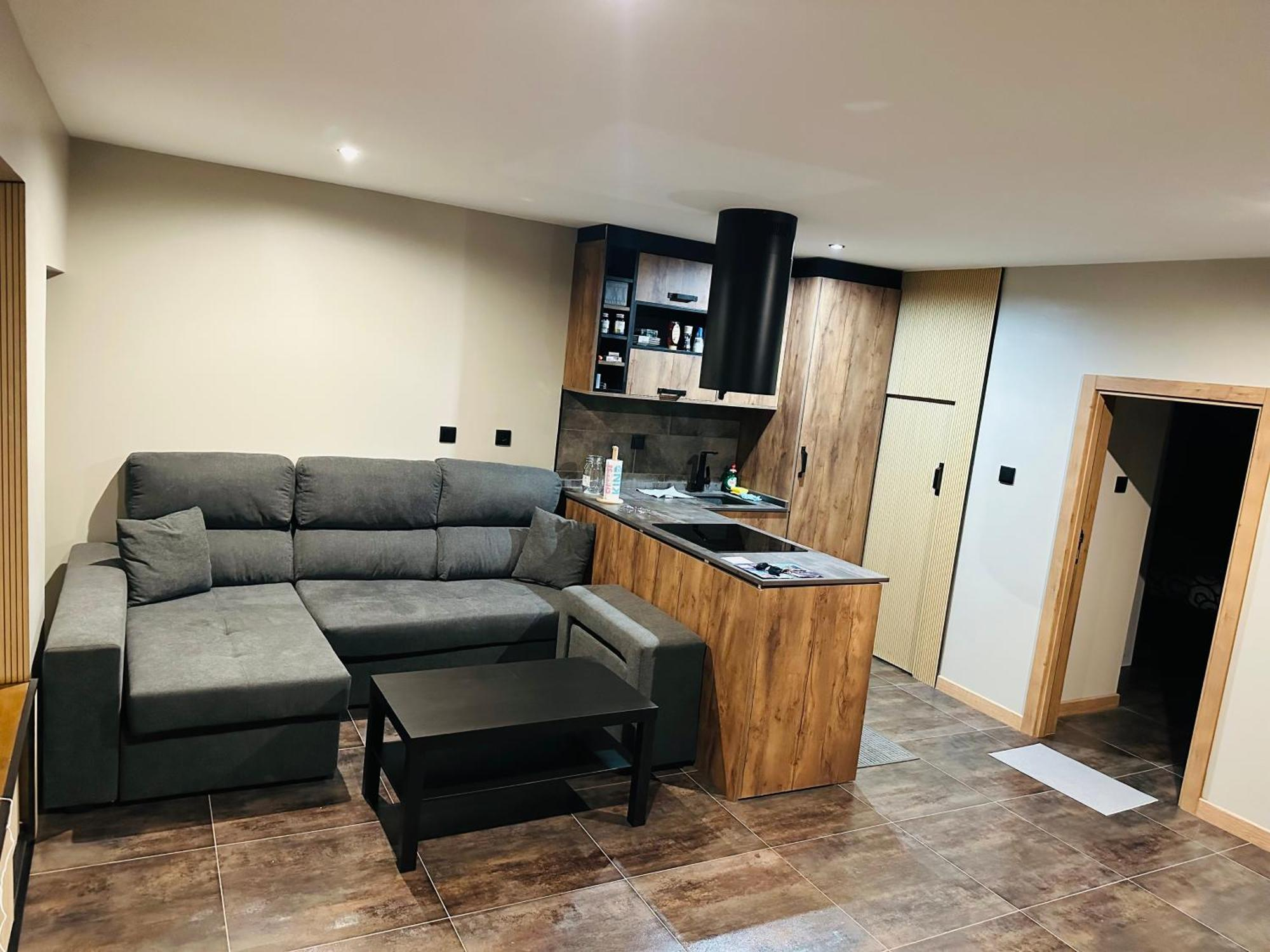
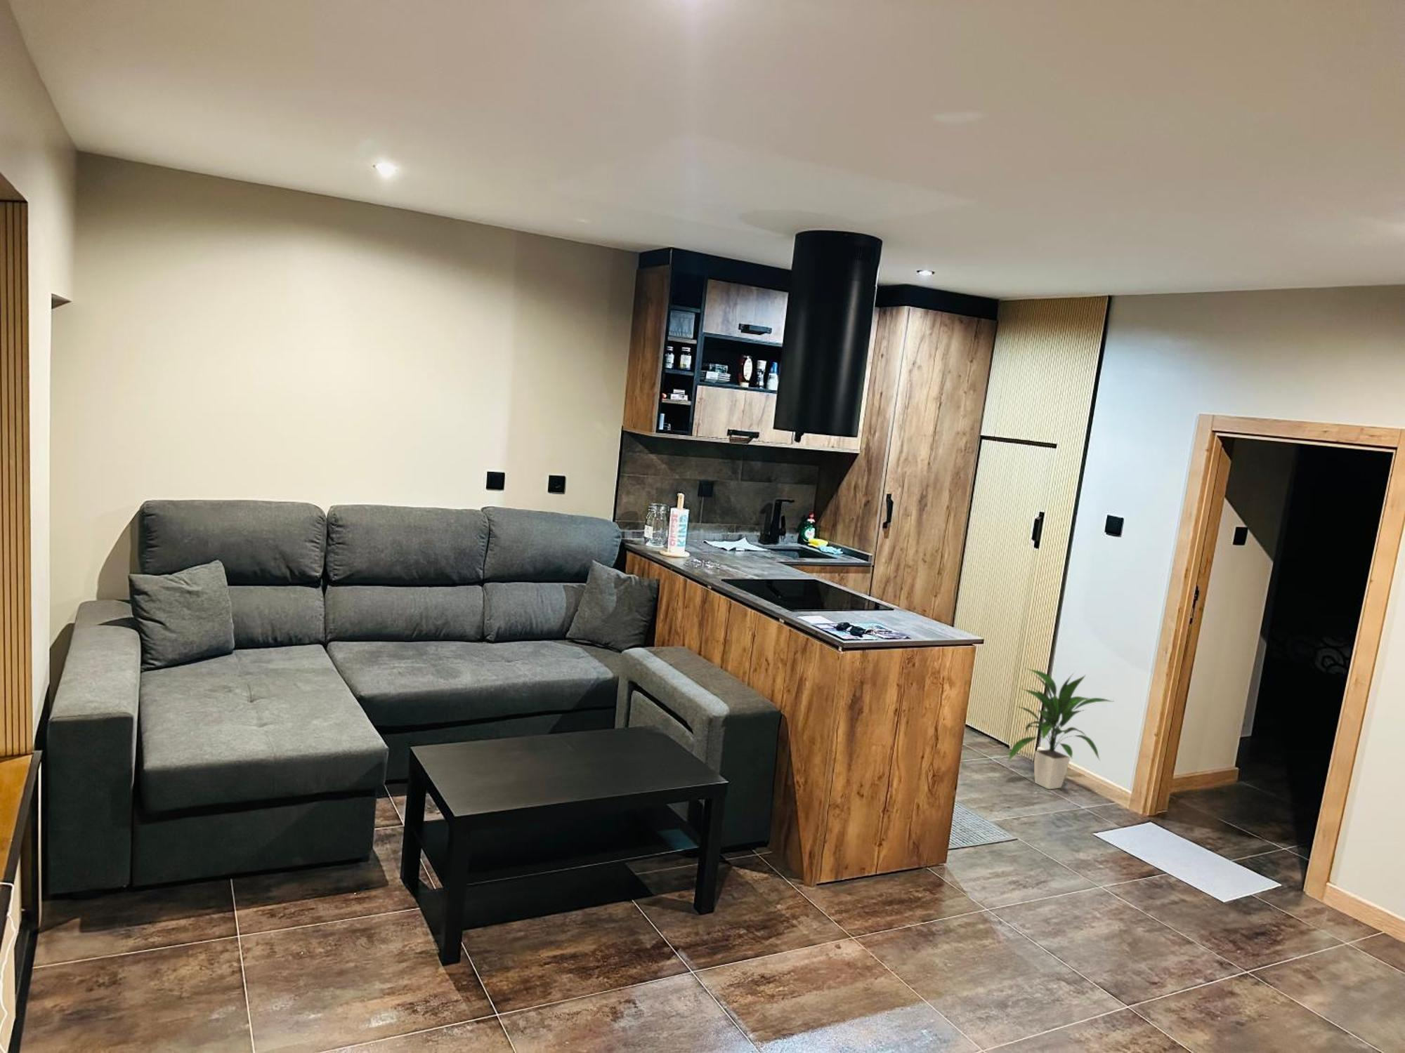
+ indoor plant [1007,667,1113,790]
